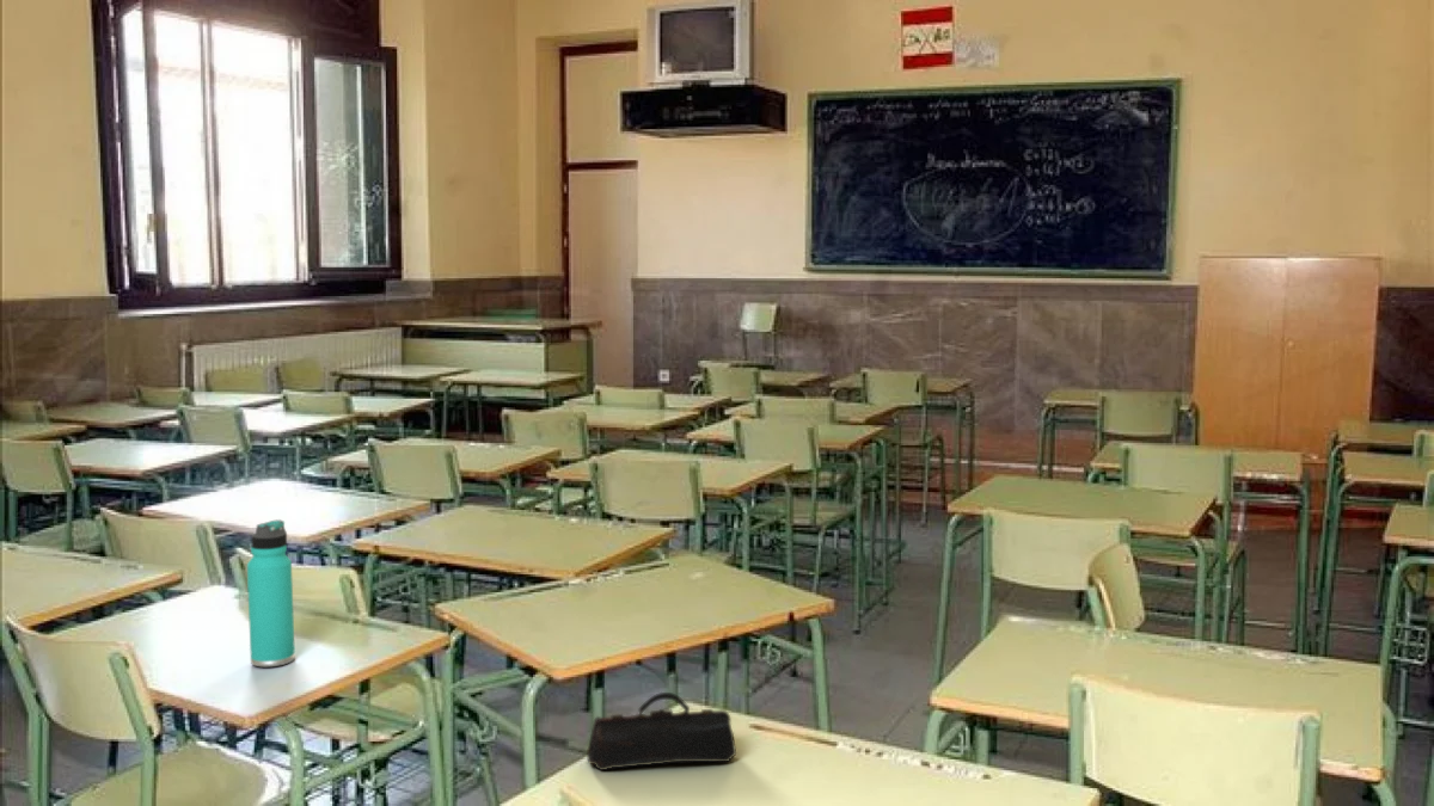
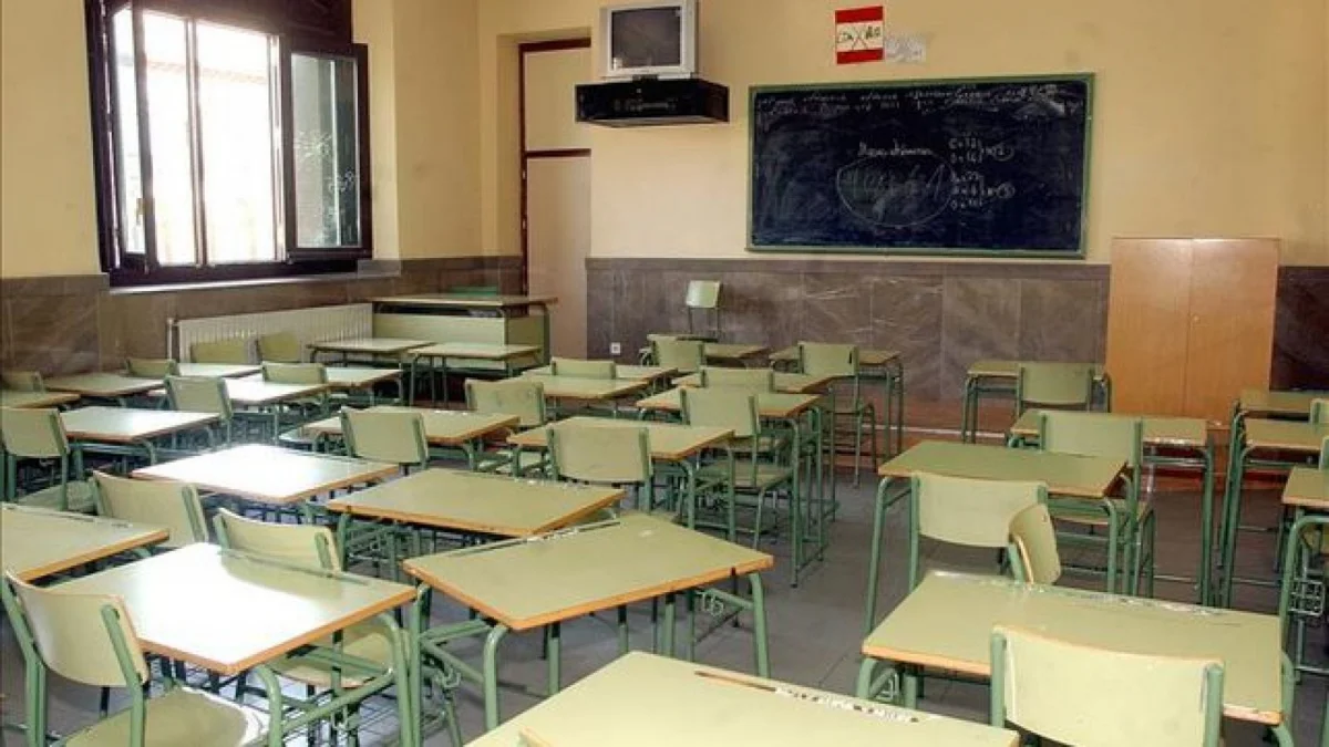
- thermos bottle [246,518,296,667]
- pencil case [586,691,737,771]
